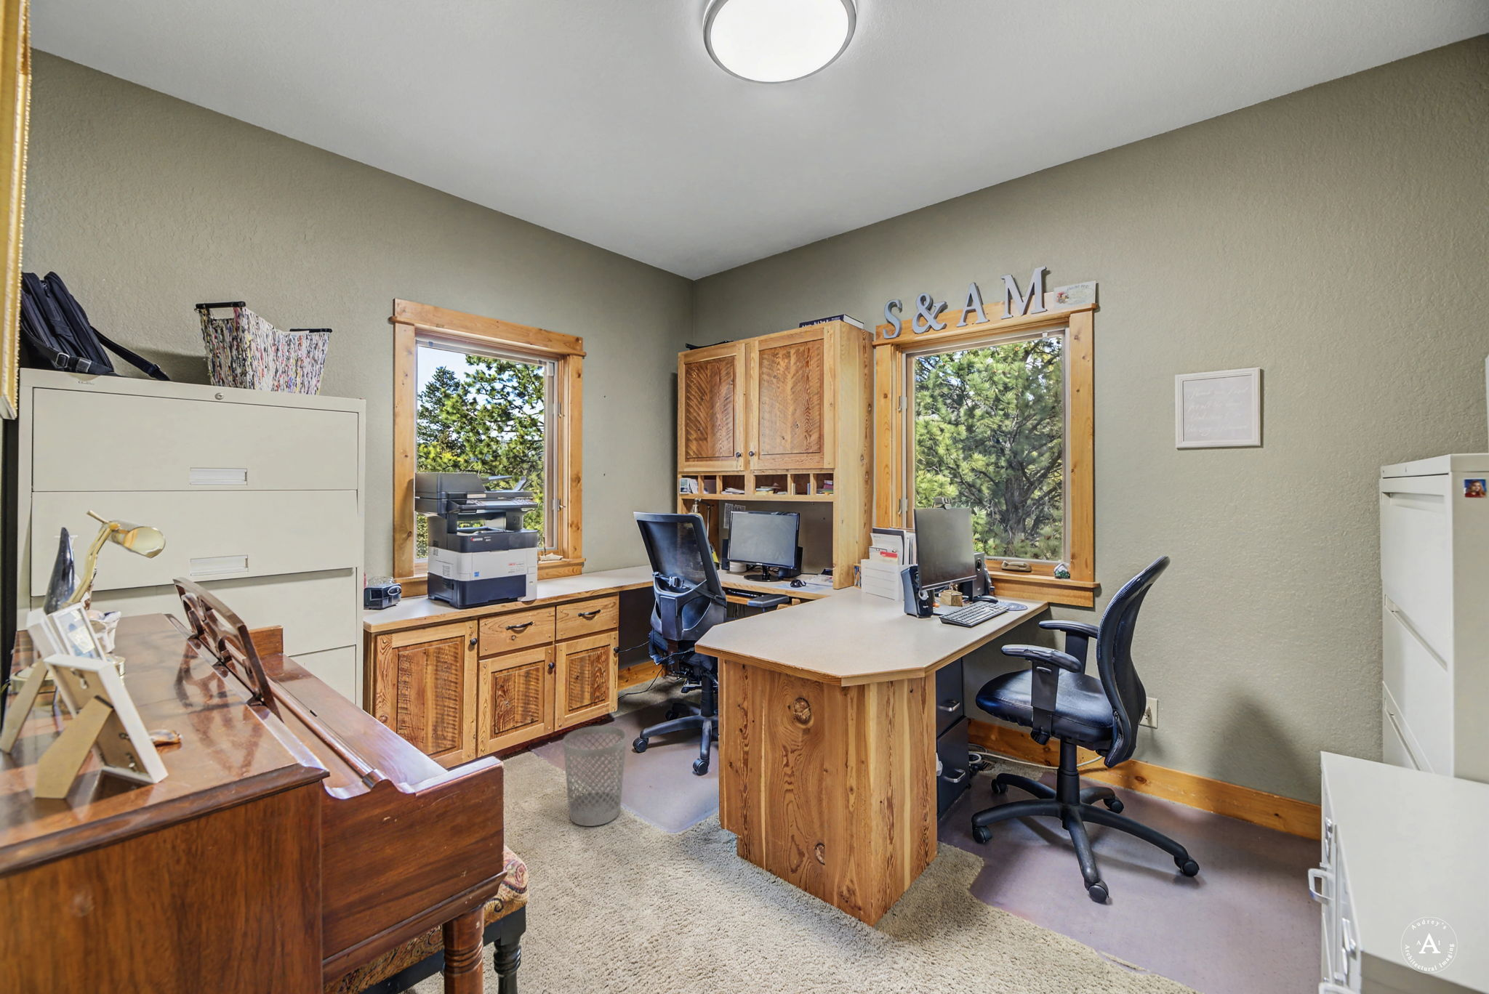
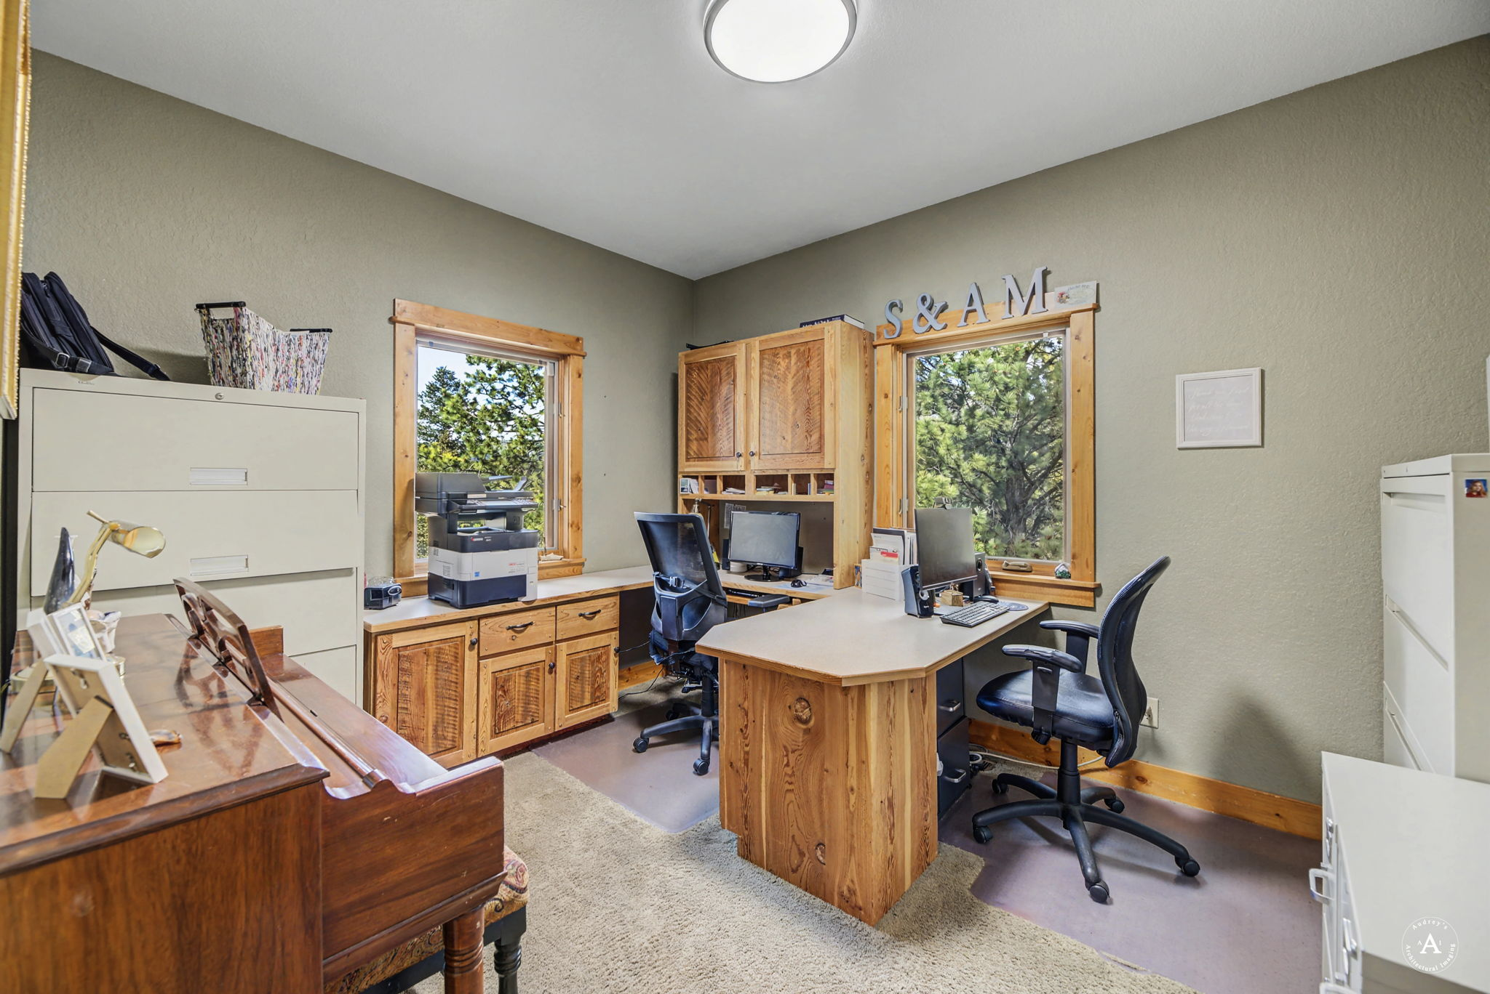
- wastebasket [563,726,628,826]
